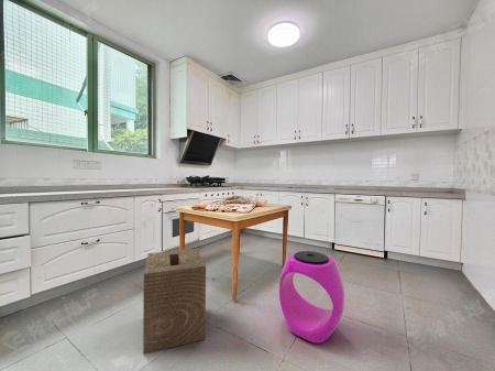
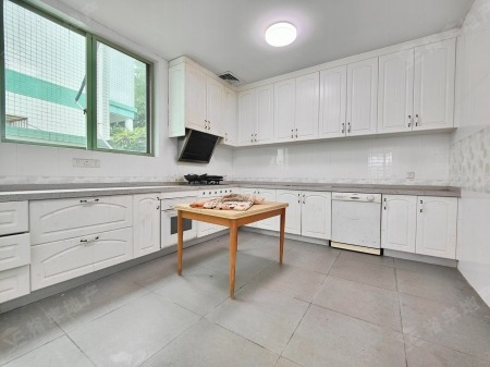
- stool [142,248,207,354]
- stool [278,250,345,345]
